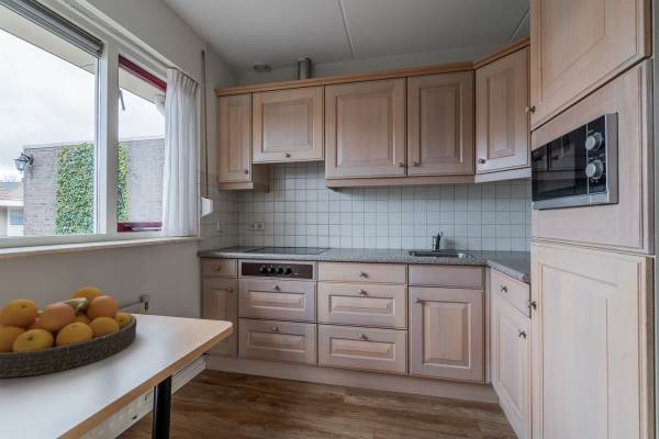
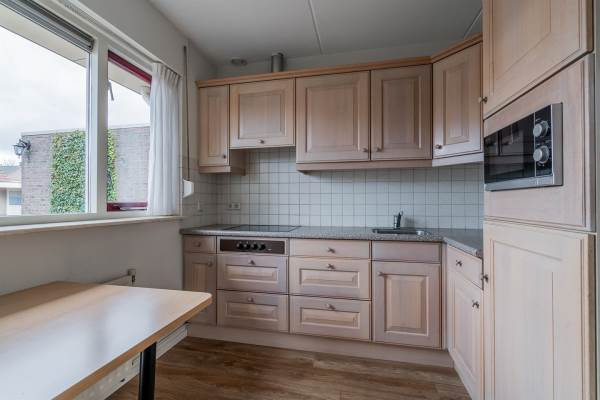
- fruit bowl [0,286,138,379]
